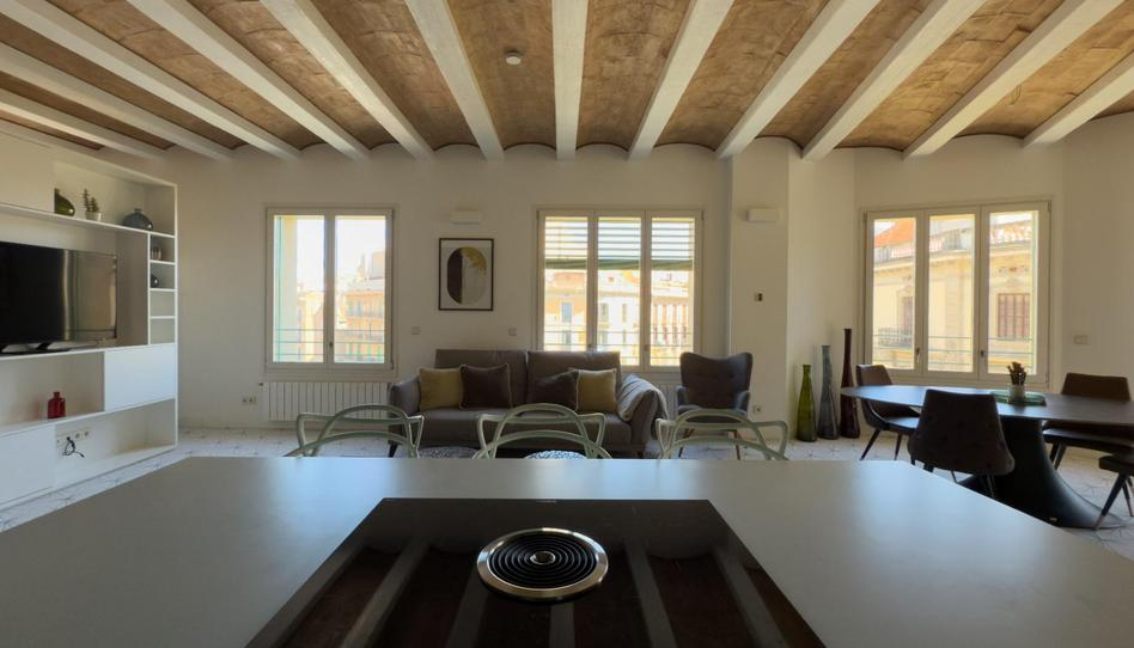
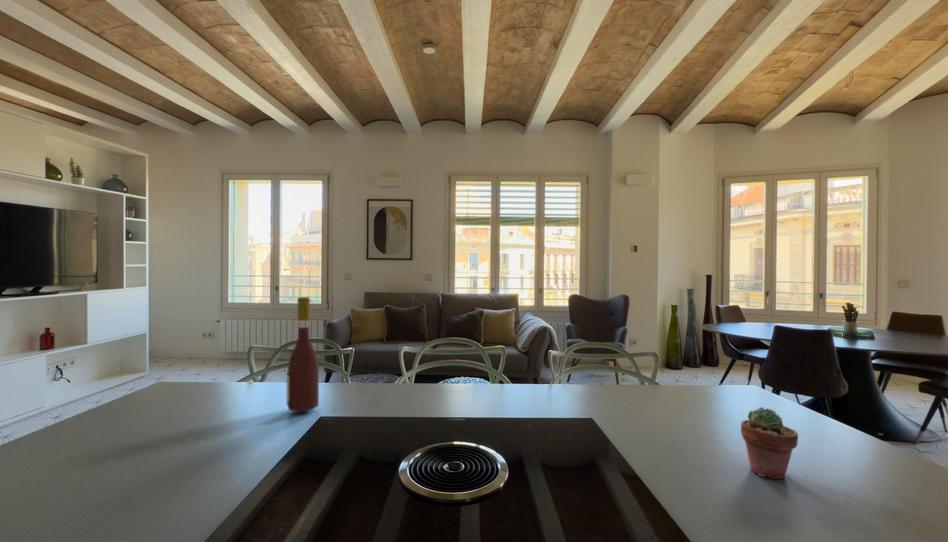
+ wine bottle [286,296,320,412]
+ potted succulent [740,406,799,480]
